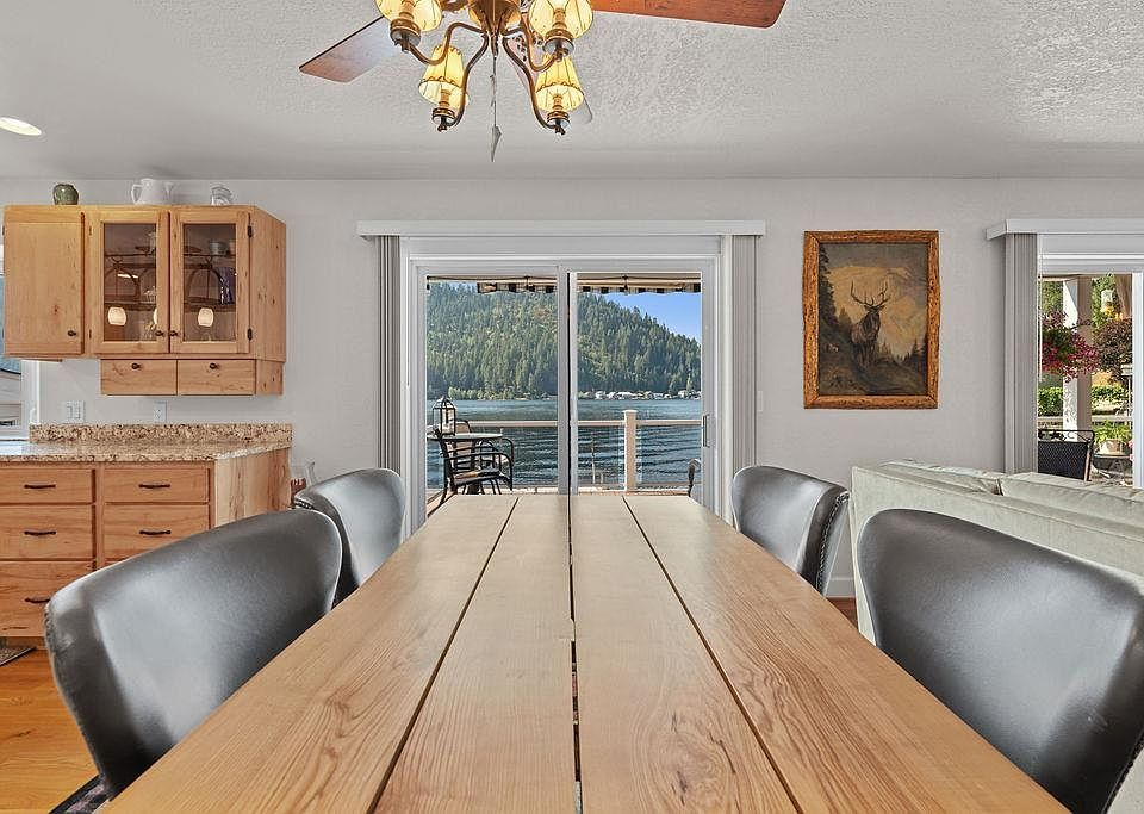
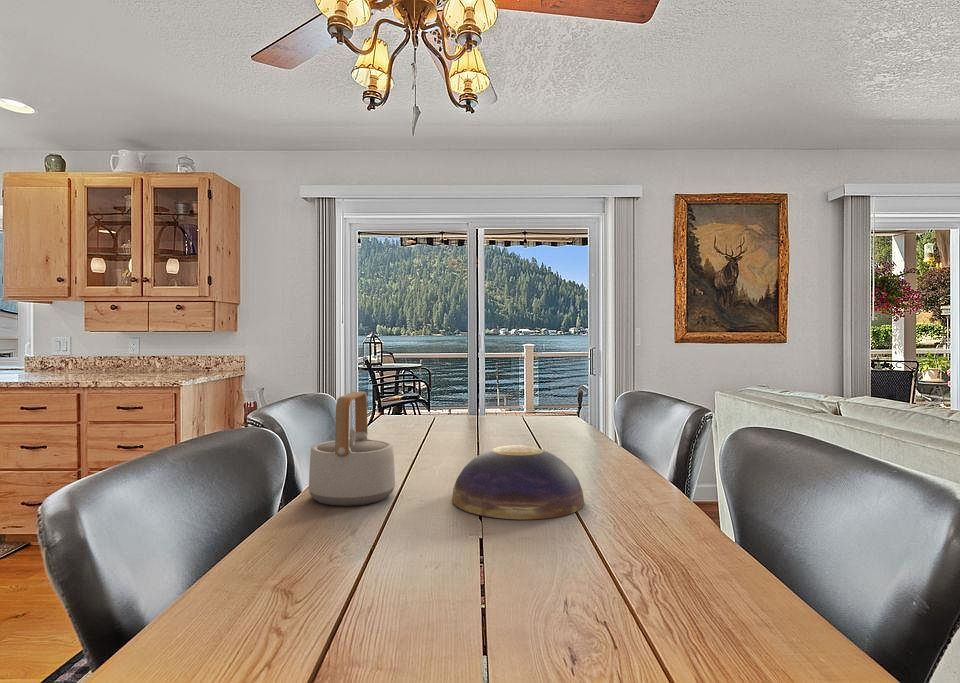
+ decorative bowl [451,444,585,520]
+ teapot [308,391,396,507]
